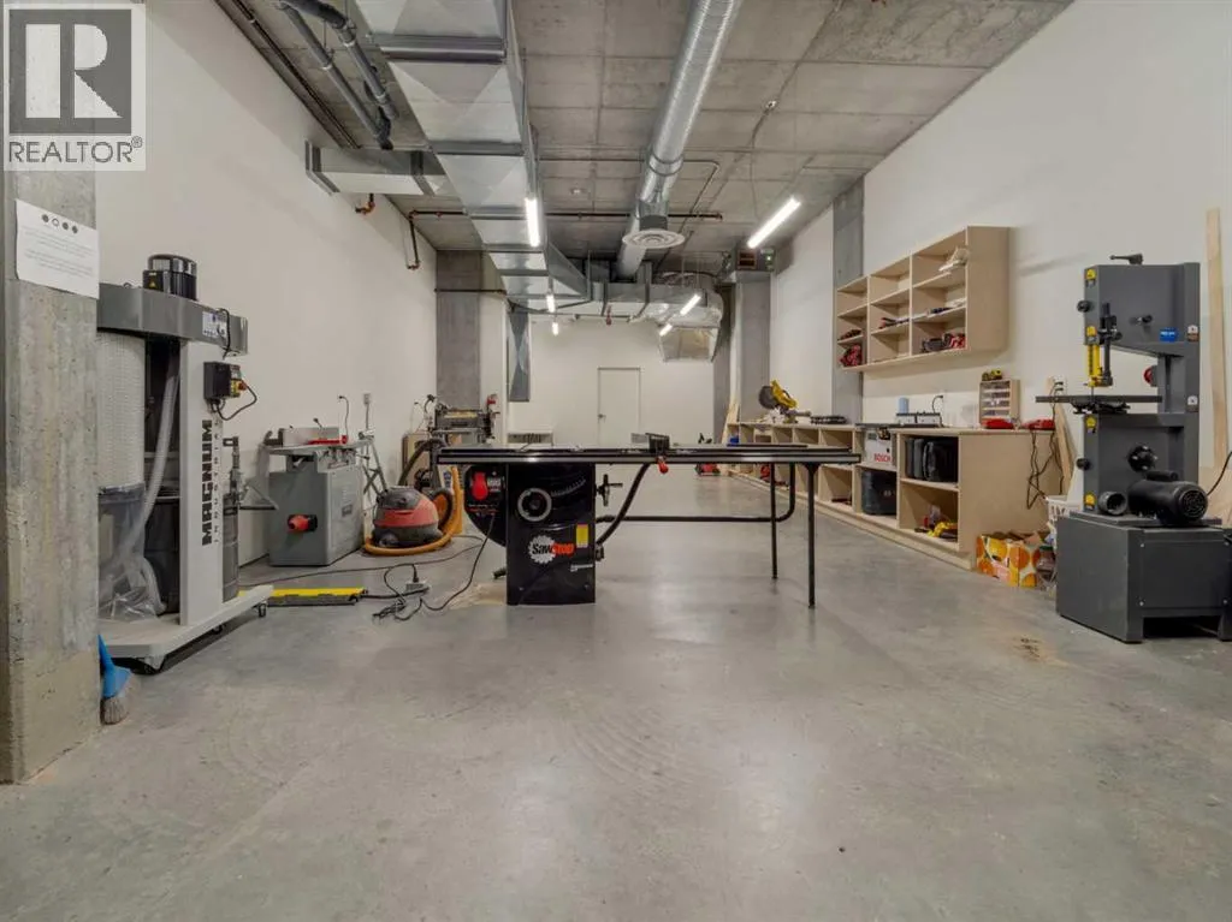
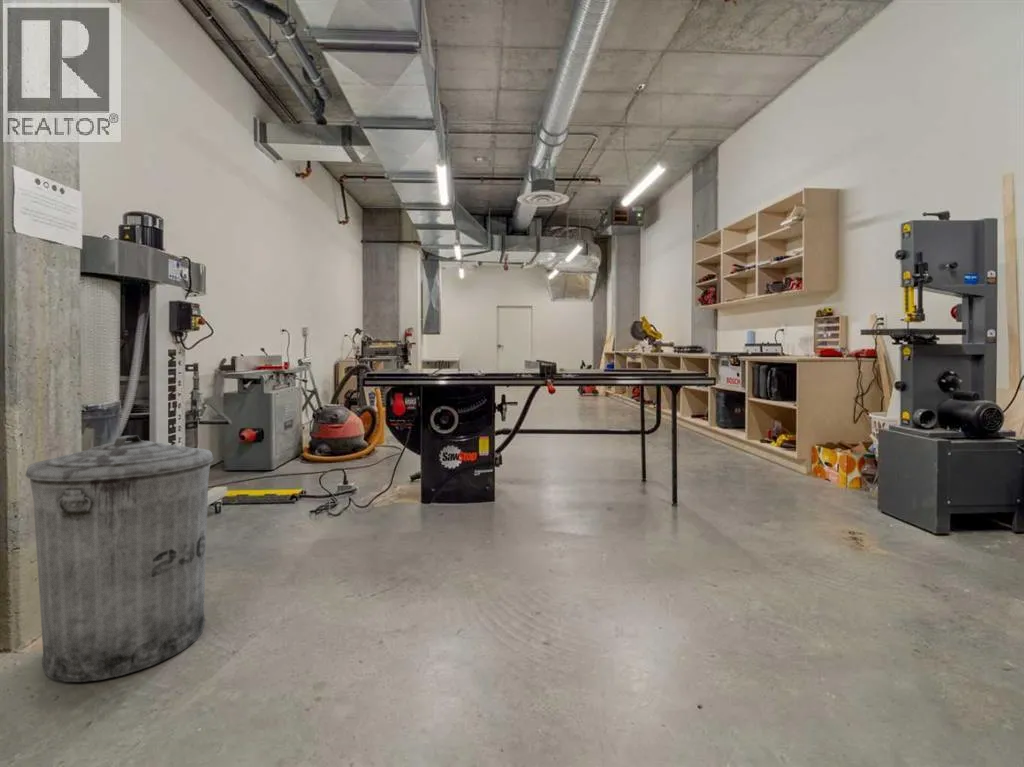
+ trash can [24,434,214,683]
